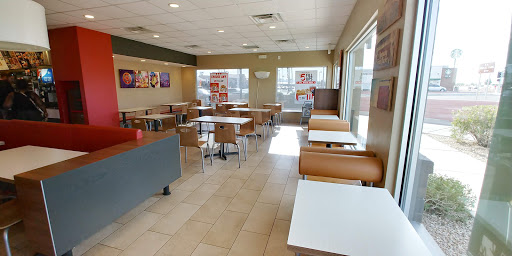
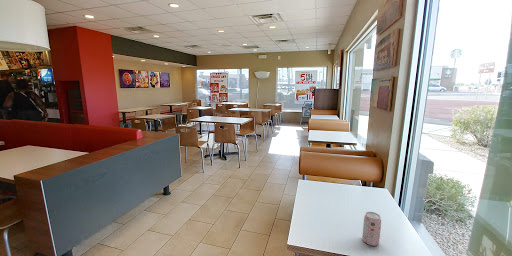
+ beverage can [361,211,382,247]
